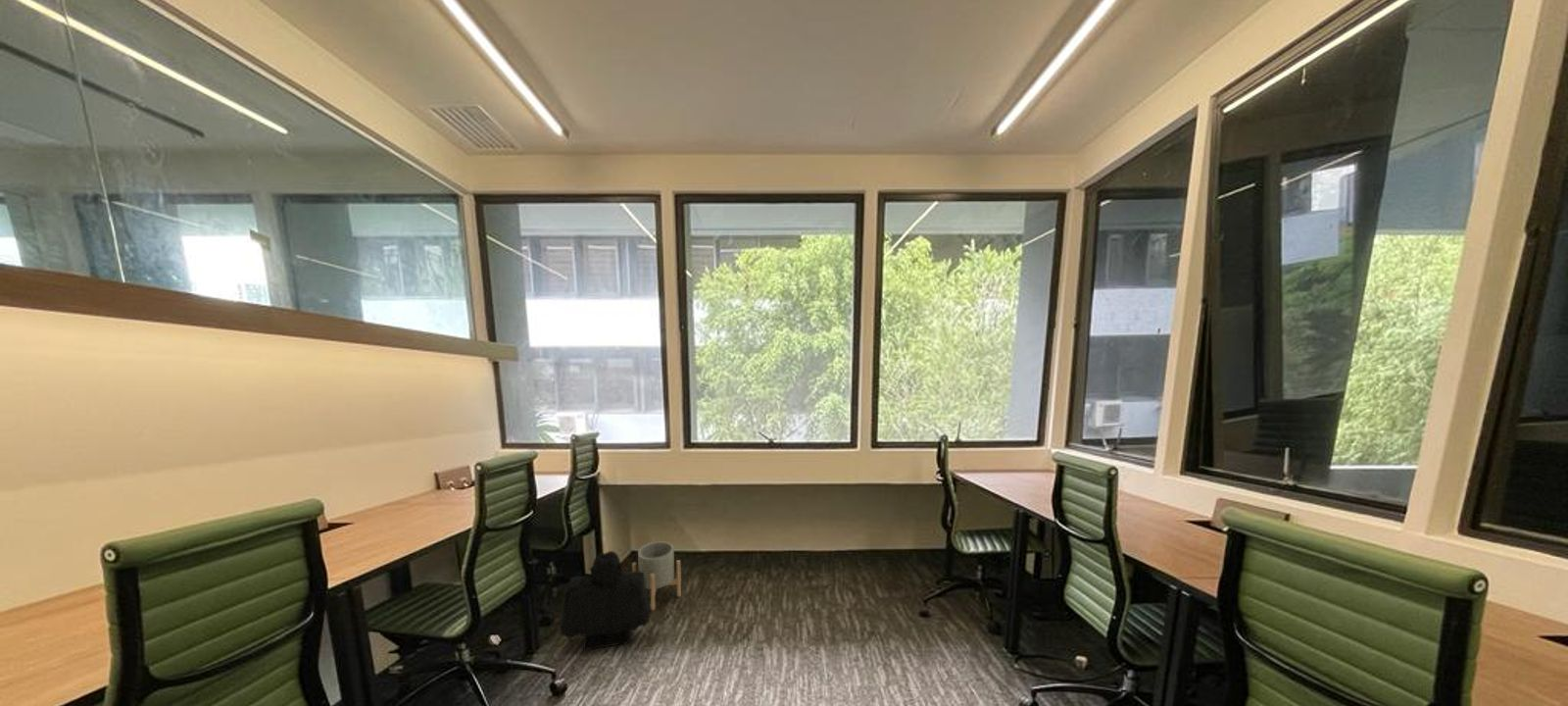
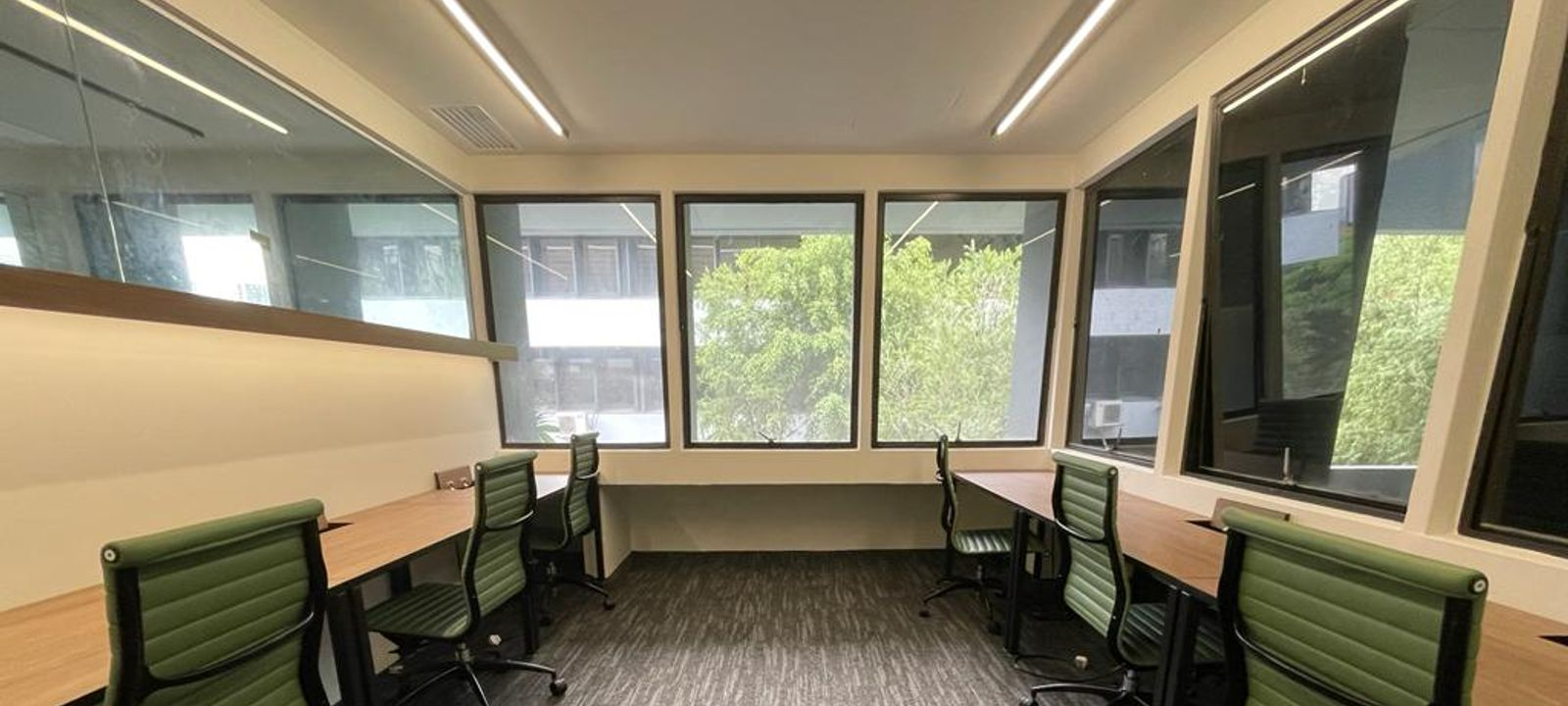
- planter [631,540,682,611]
- backpack [558,550,653,651]
